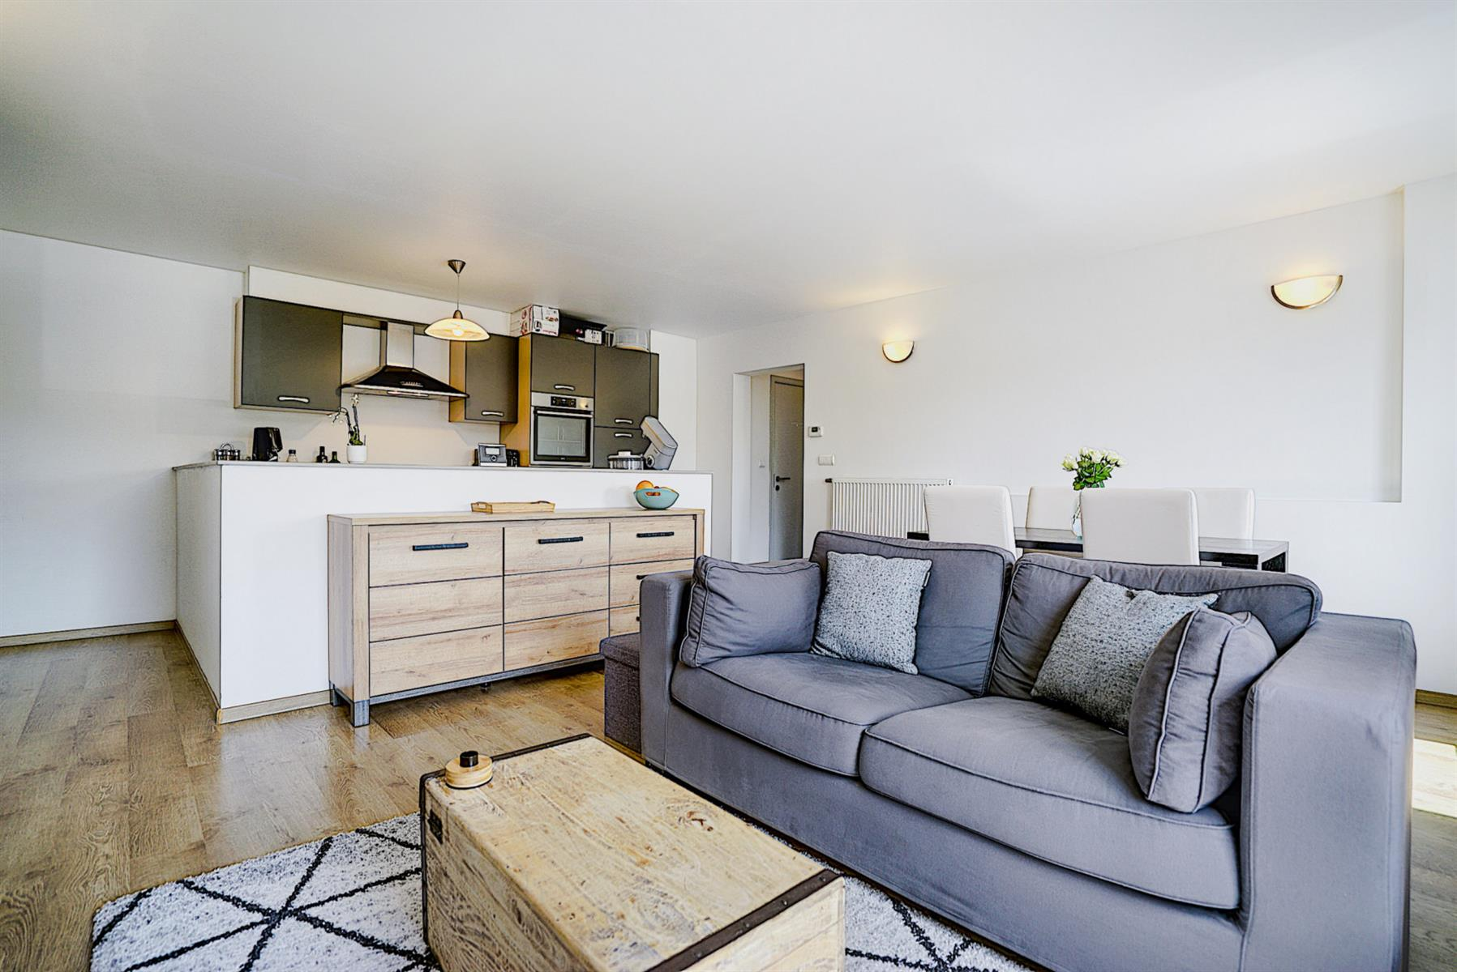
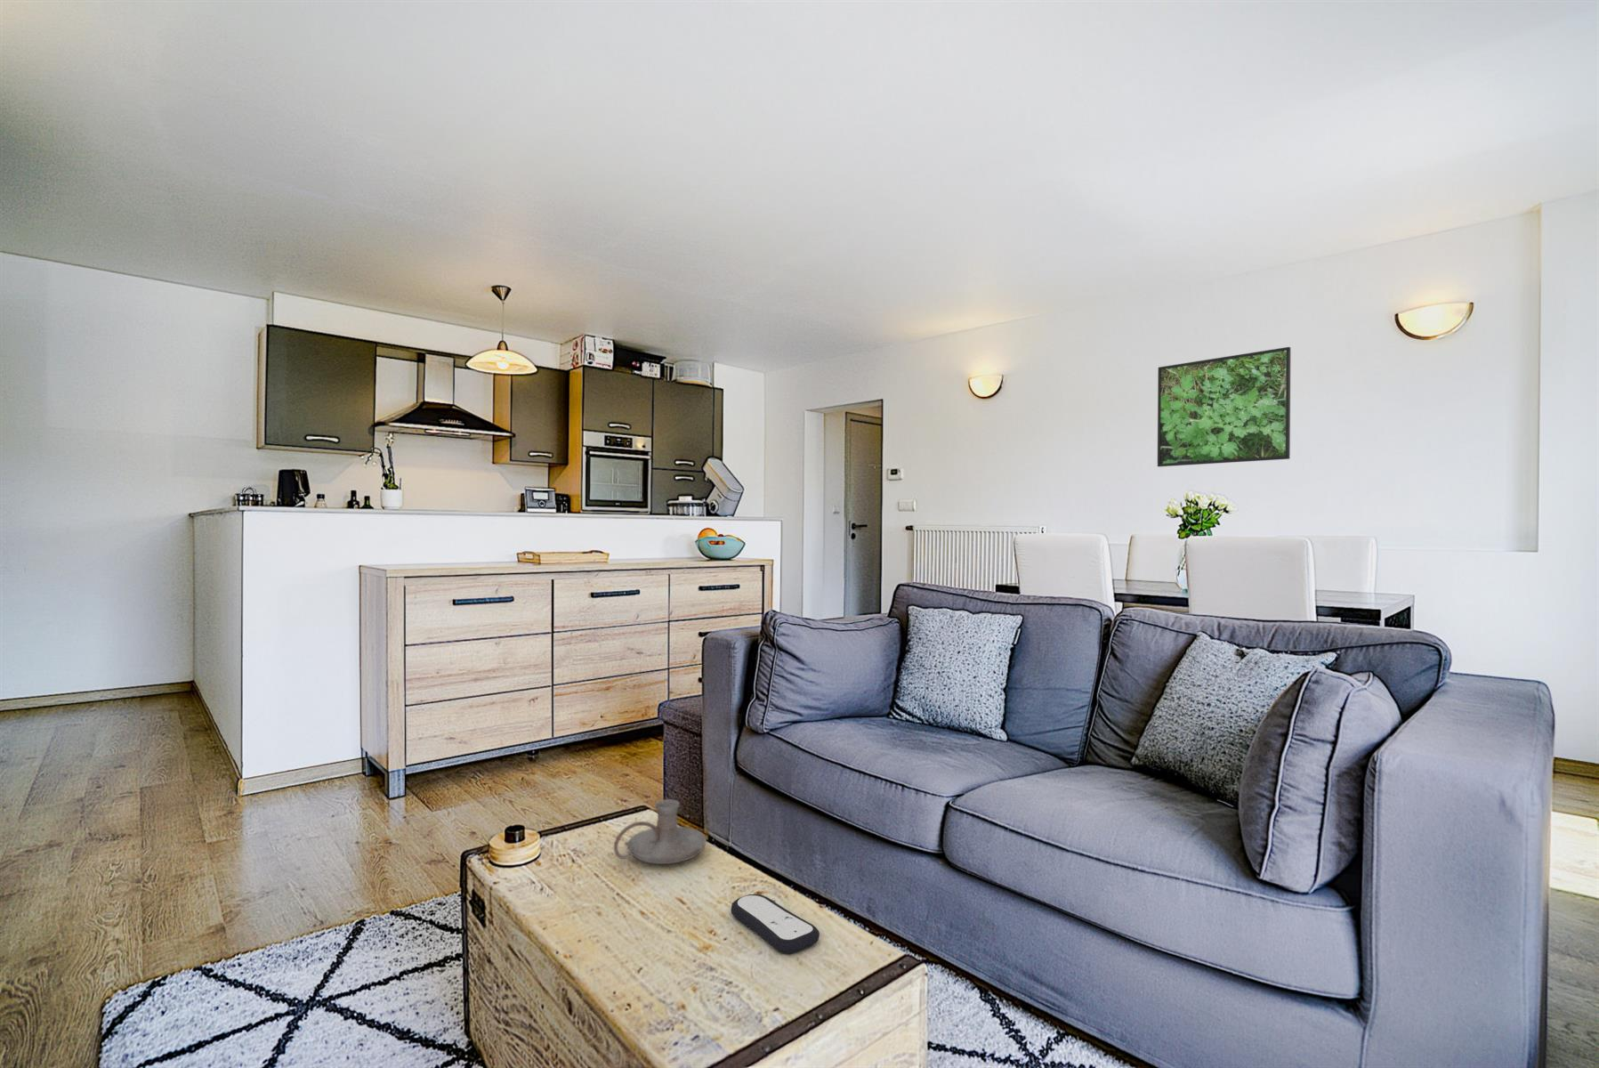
+ candle holder [614,799,708,865]
+ remote control [729,894,821,955]
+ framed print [1157,346,1292,467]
